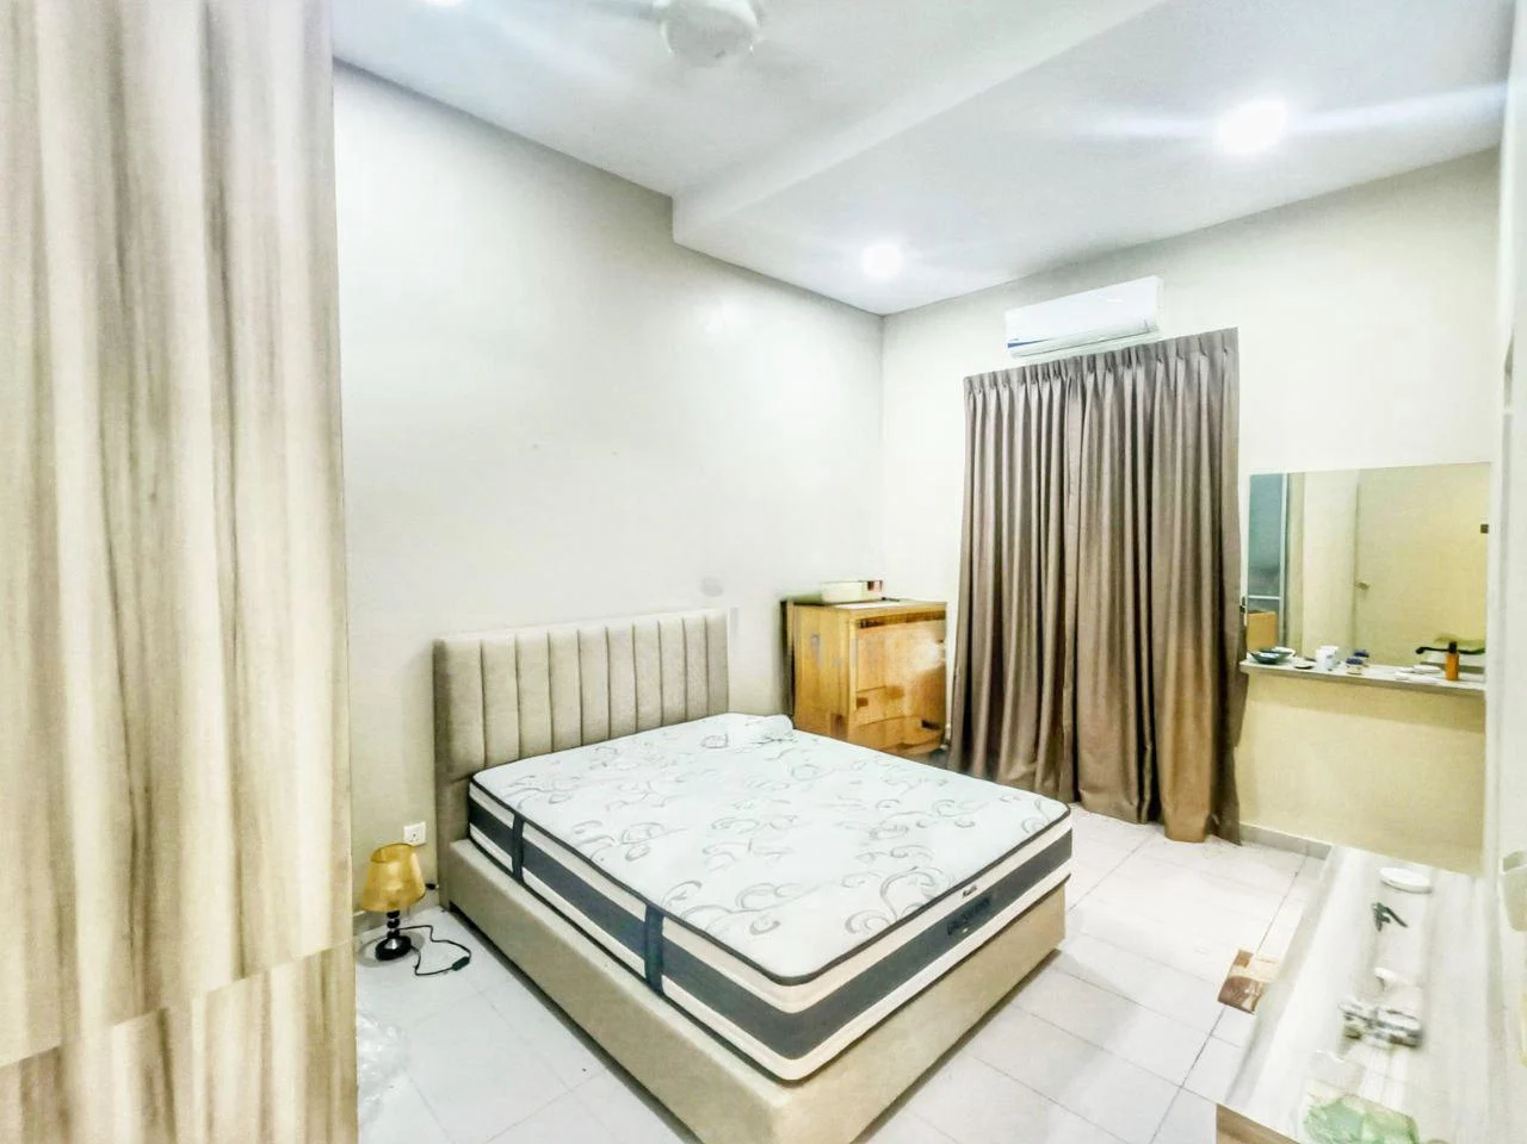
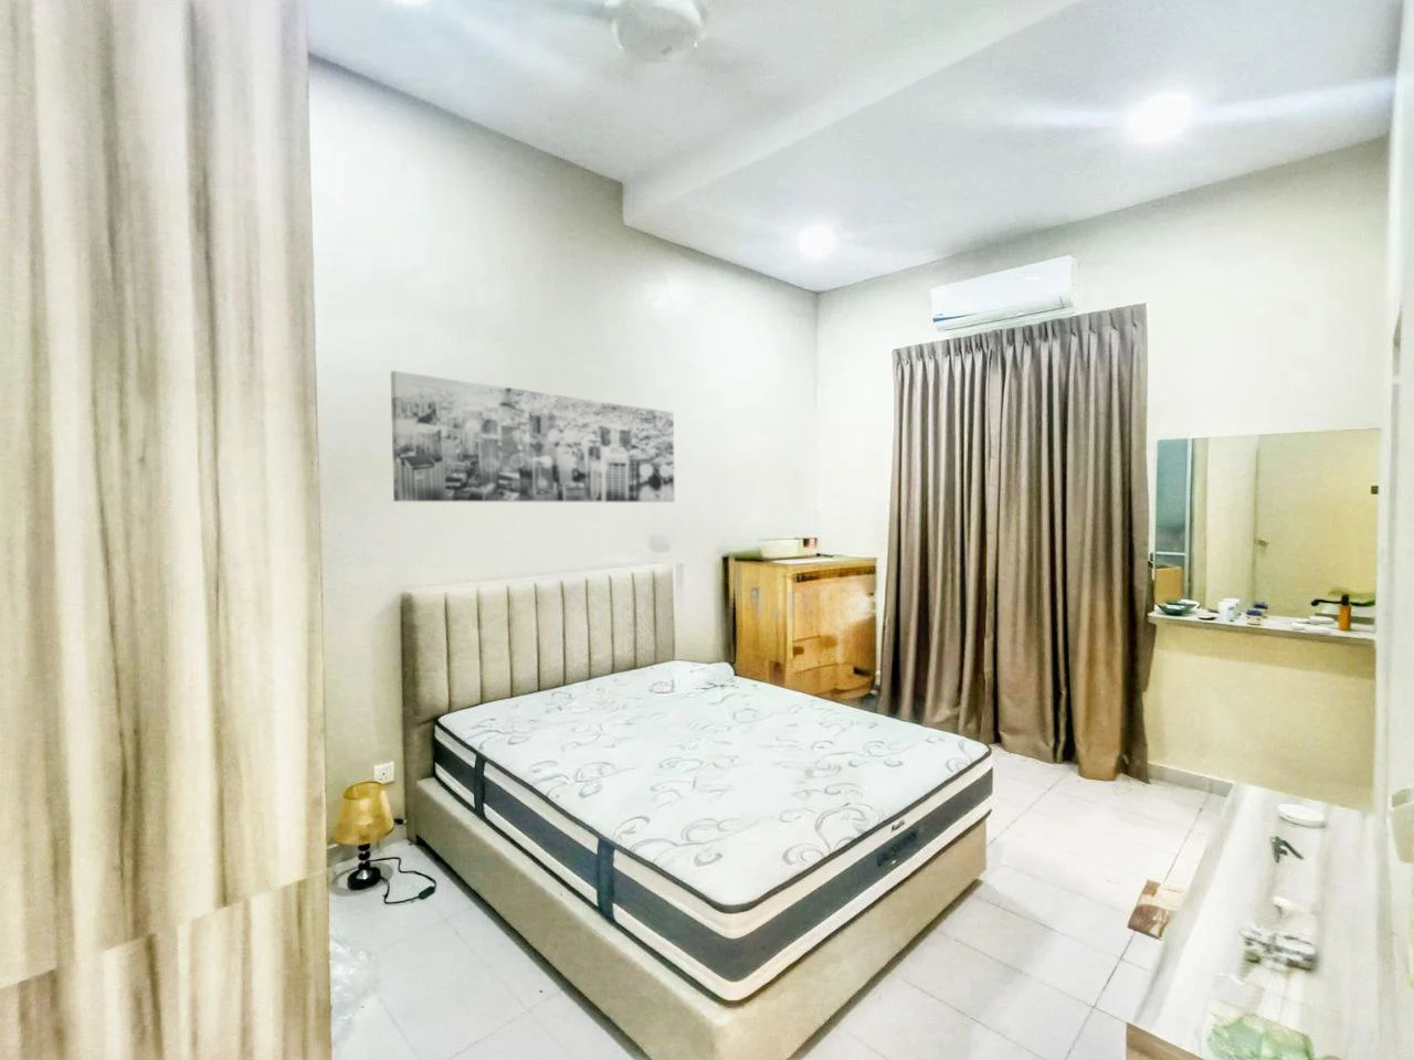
+ wall art [390,370,675,503]
